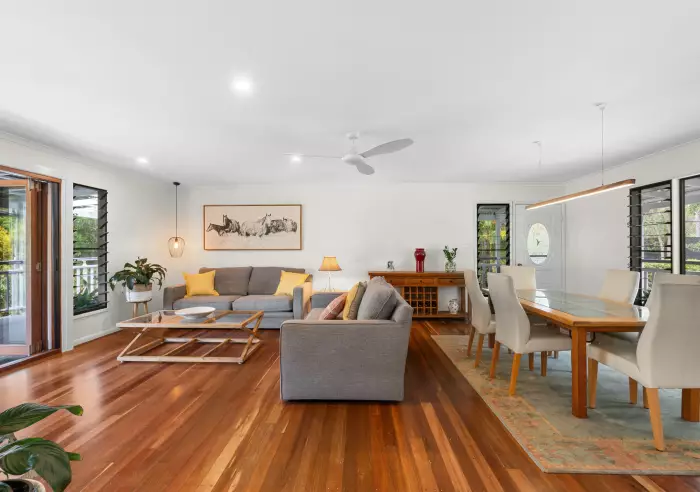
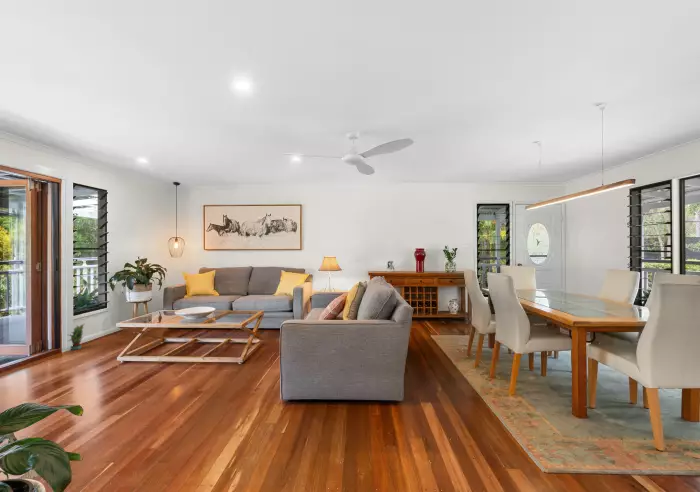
+ potted plant [67,323,85,351]
